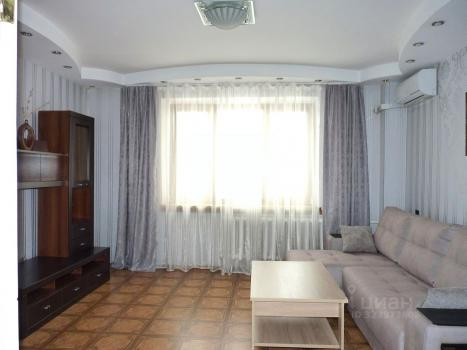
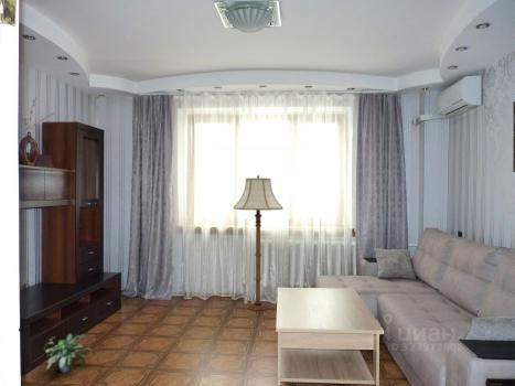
+ floor lamp [233,173,283,311]
+ potted plant [43,332,96,374]
